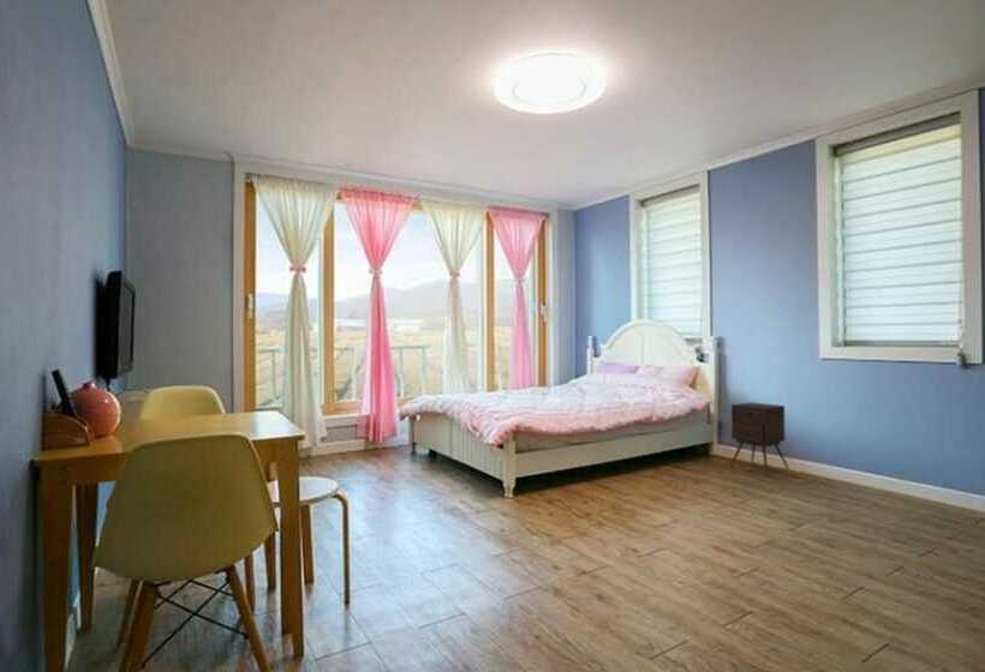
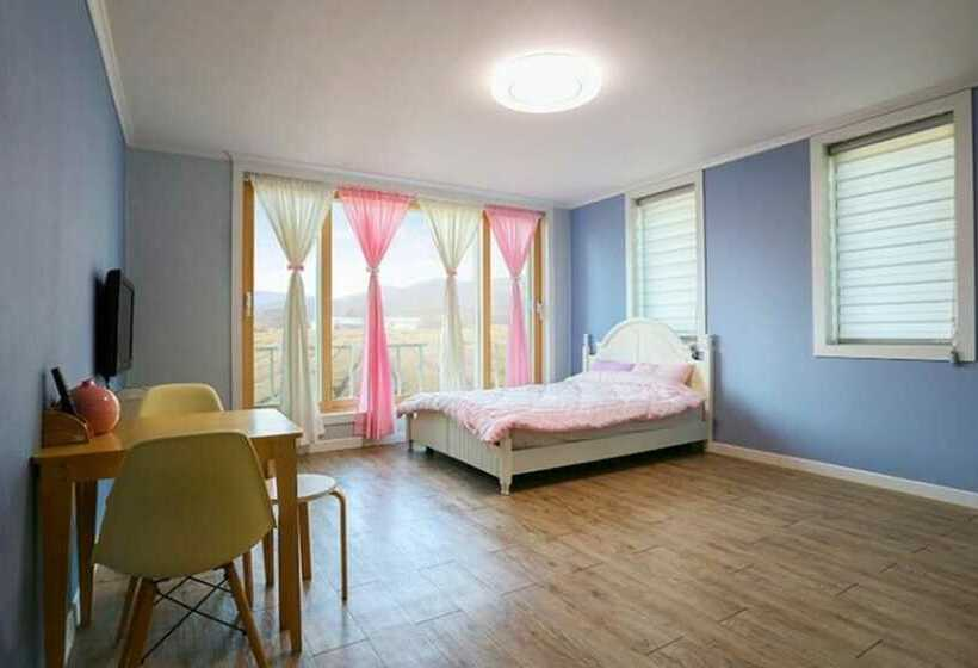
- side table [729,401,790,476]
